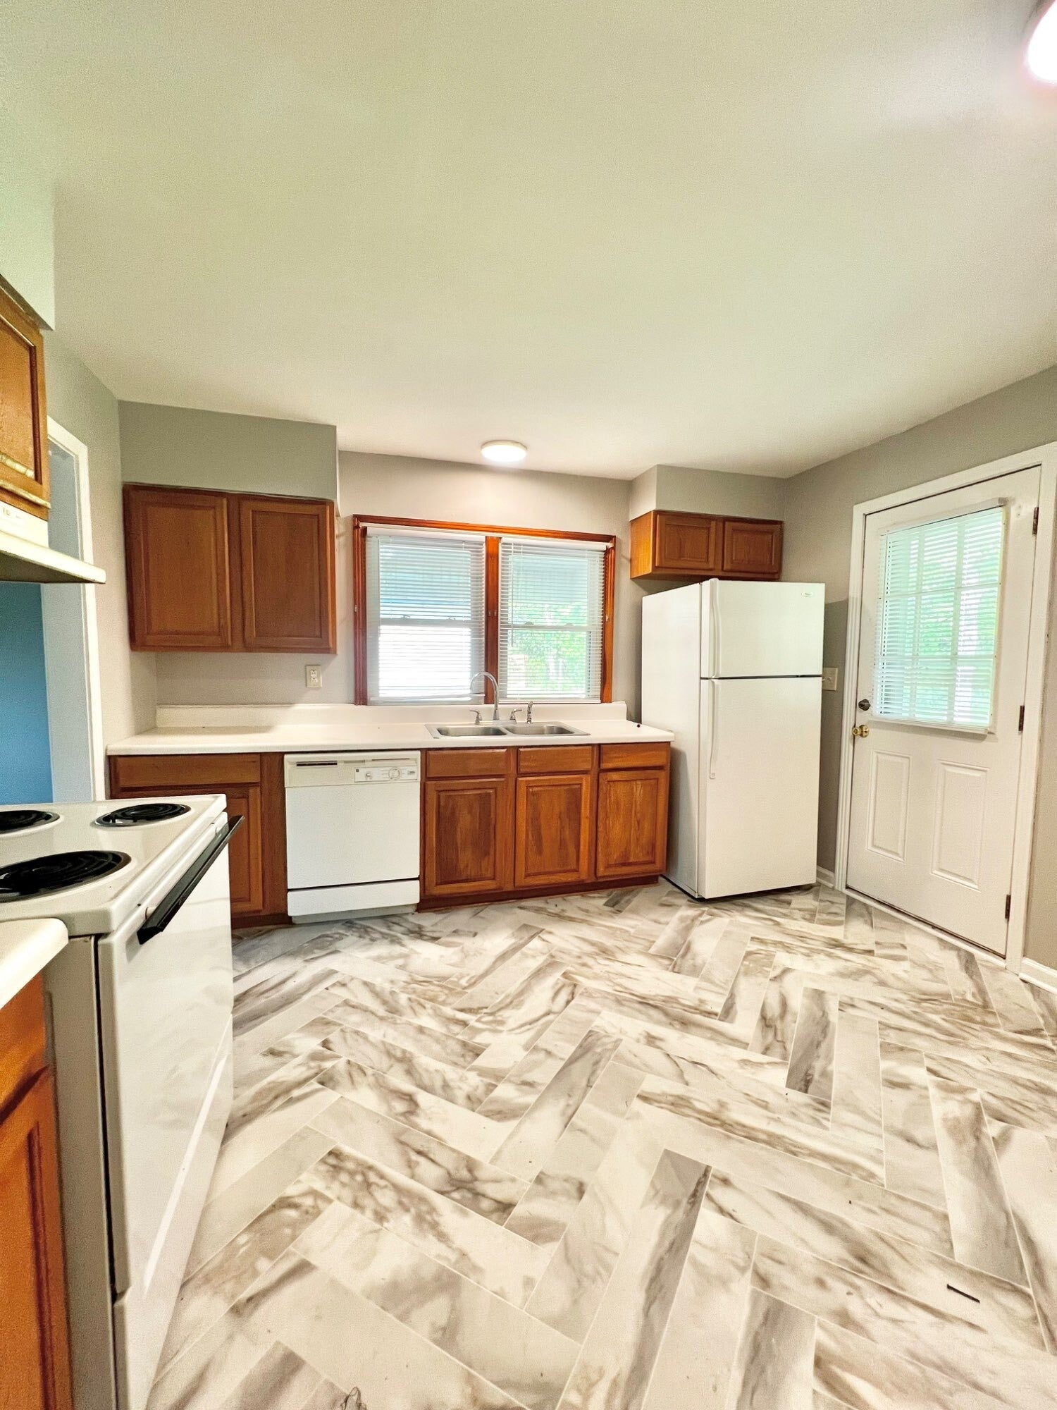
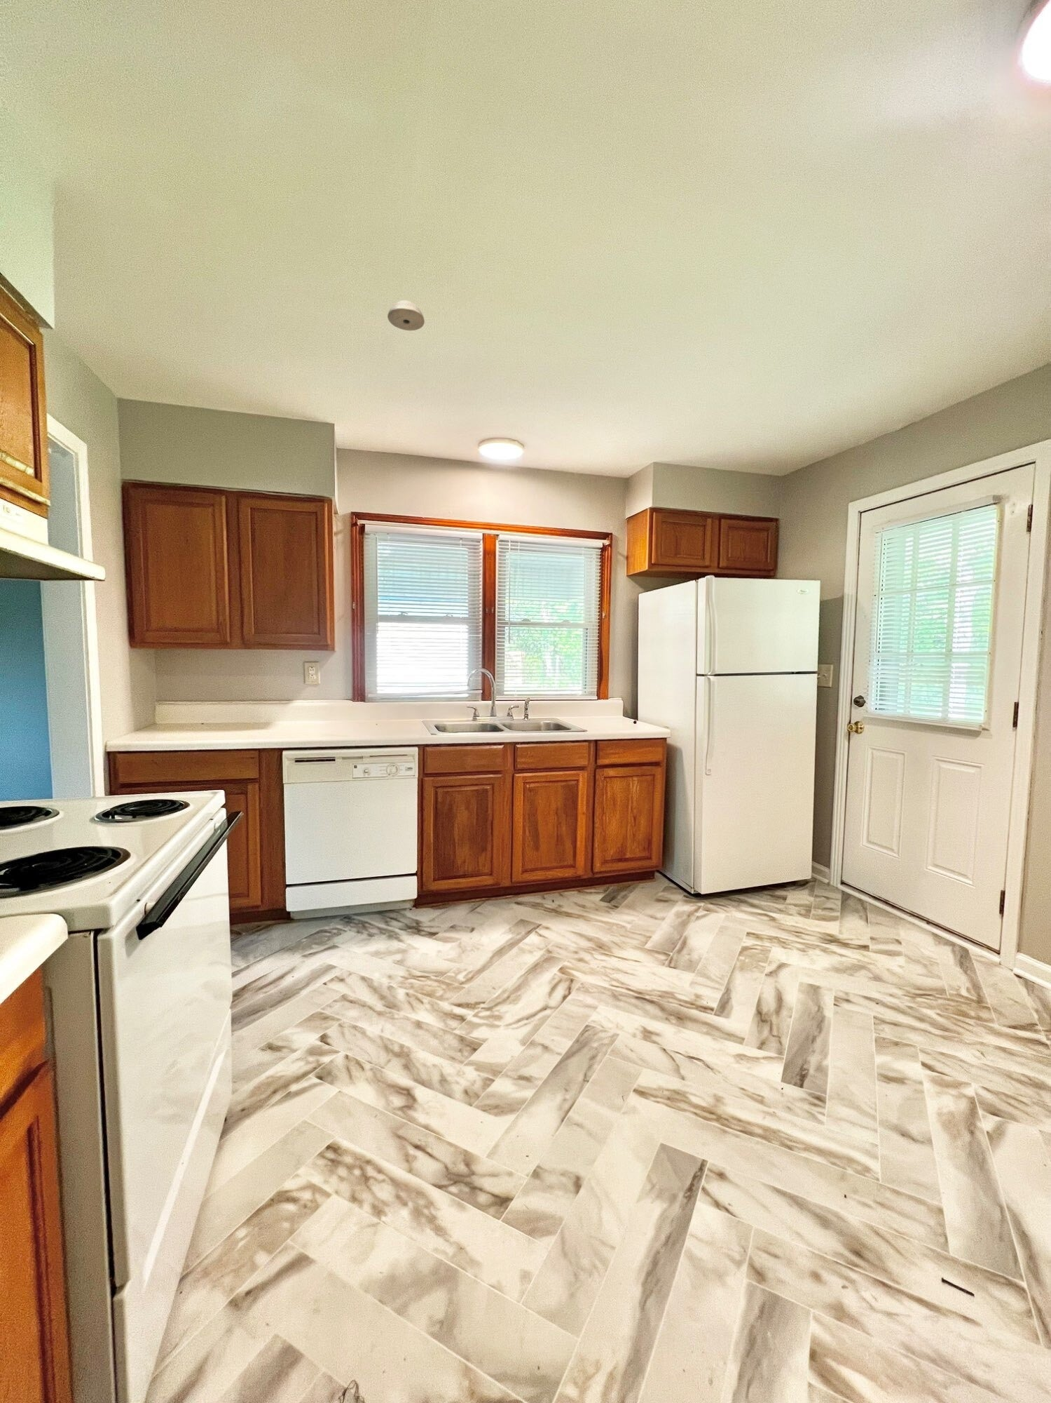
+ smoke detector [386,299,425,331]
